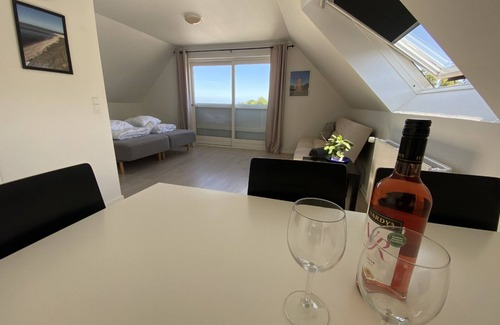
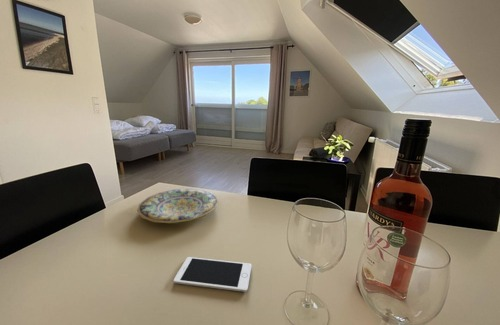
+ plate [136,187,220,224]
+ cell phone [173,256,252,293]
